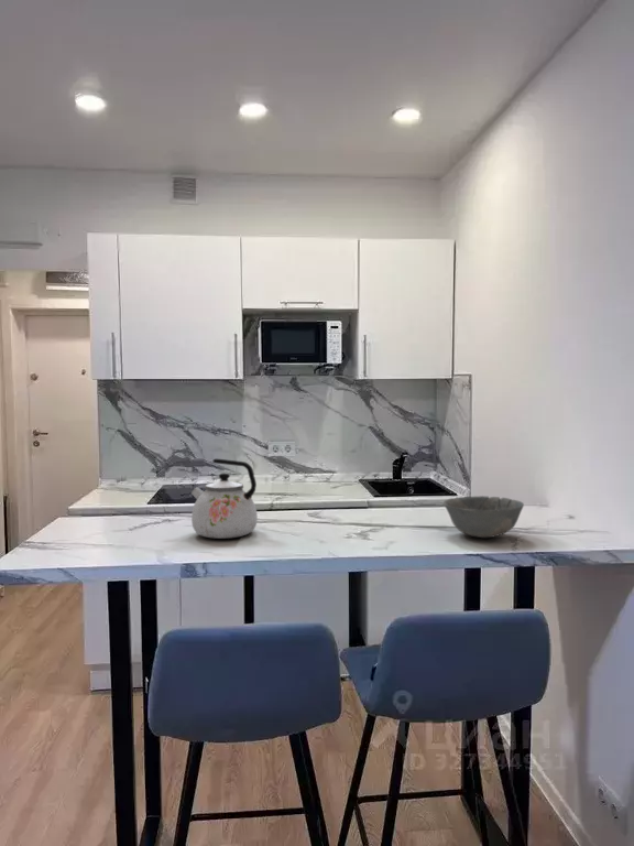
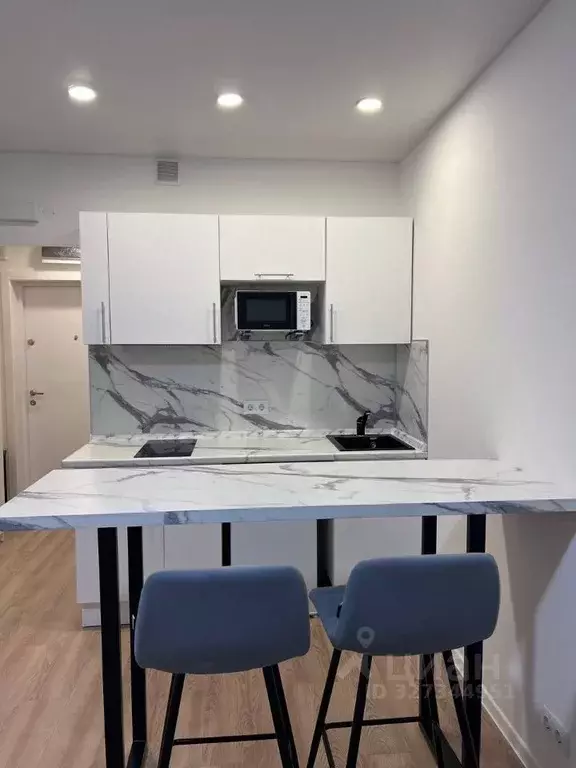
- bowl [442,495,525,539]
- kettle [190,458,259,540]
